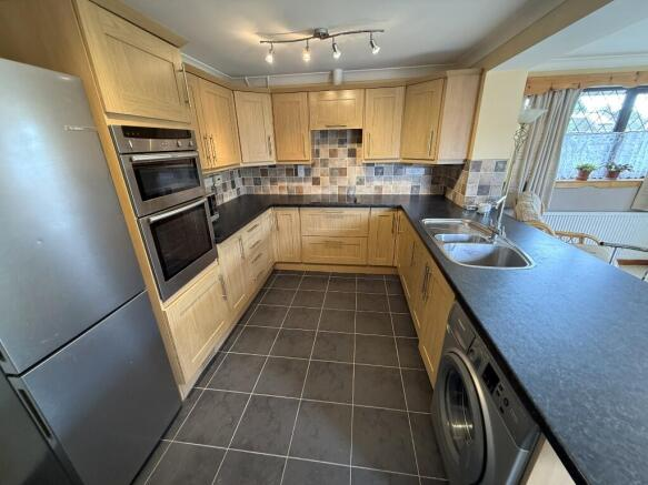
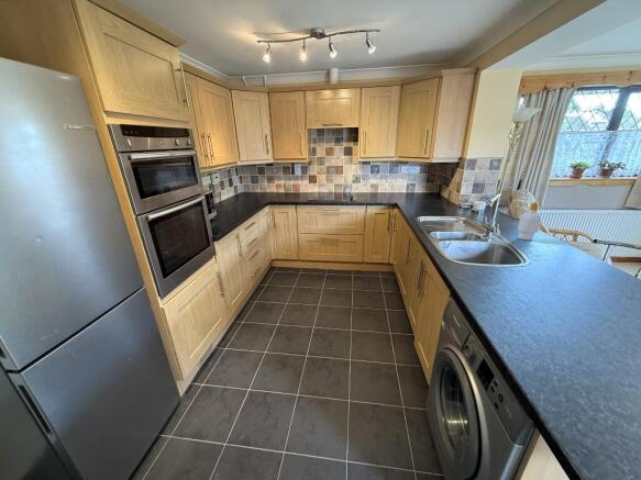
+ soap bottle [517,201,542,242]
